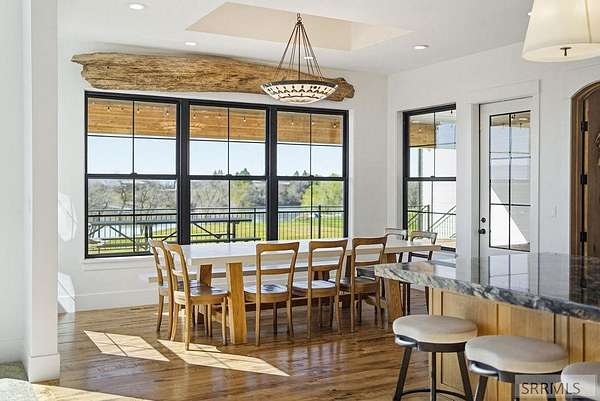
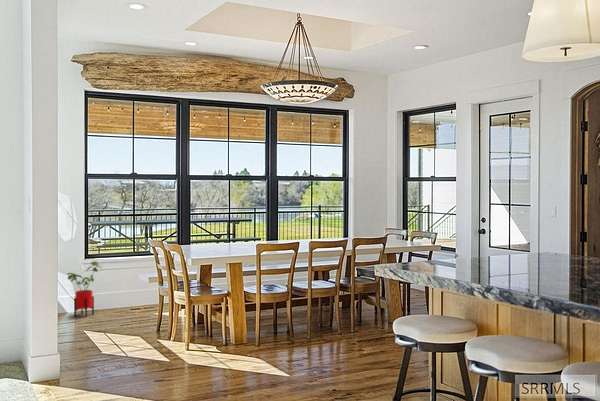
+ house plant [66,260,103,318]
